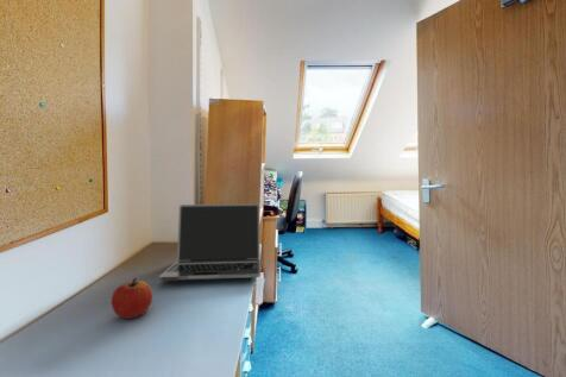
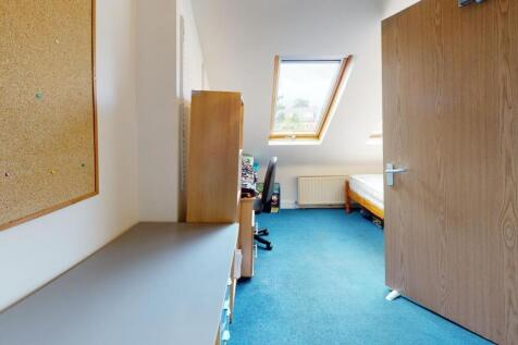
- laptop [158,202,262,282]
- apple [111,277,153,320]
